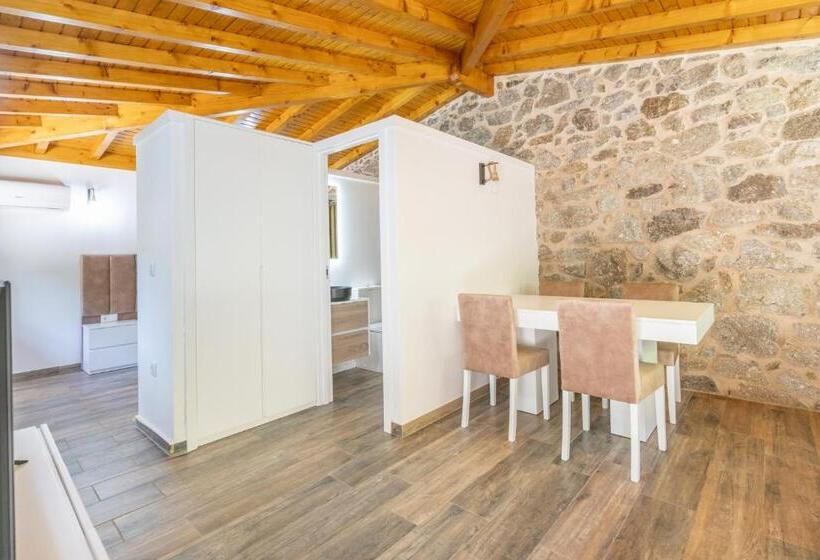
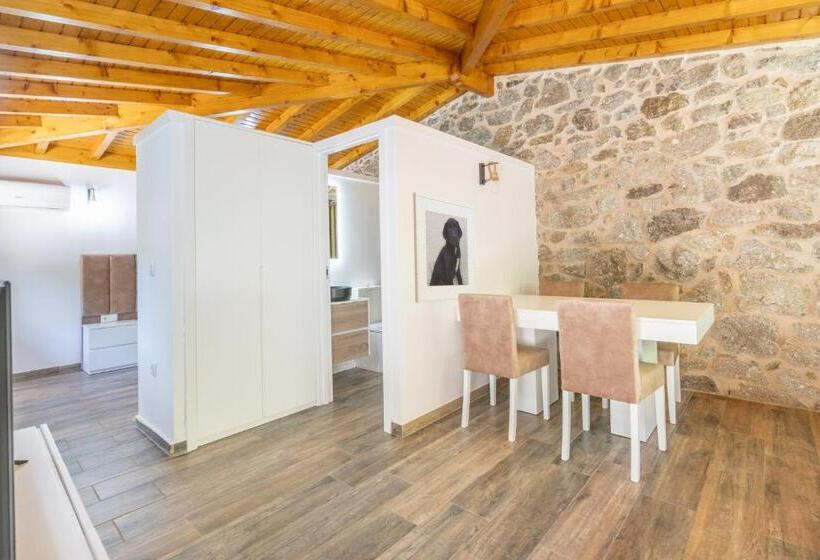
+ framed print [412,191,477,304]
